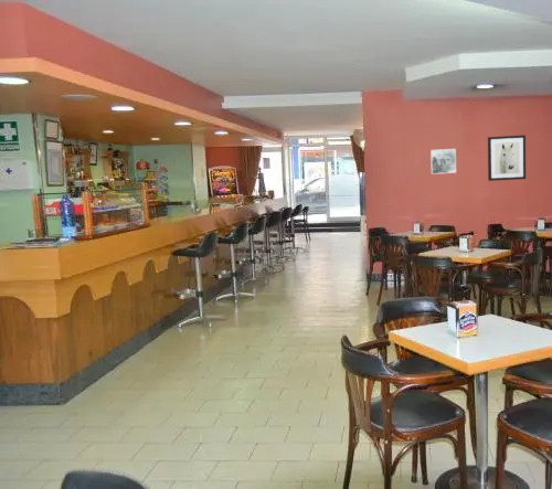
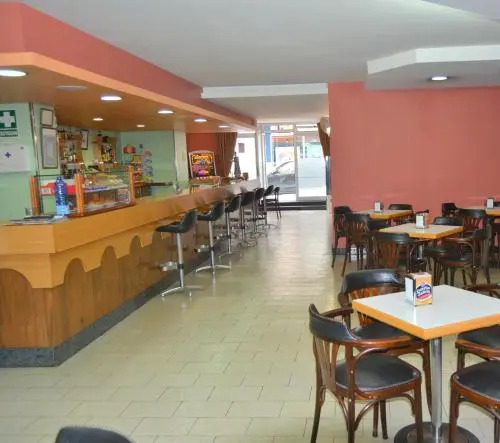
- wall art [487,135,527,182]
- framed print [429,148,457,176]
